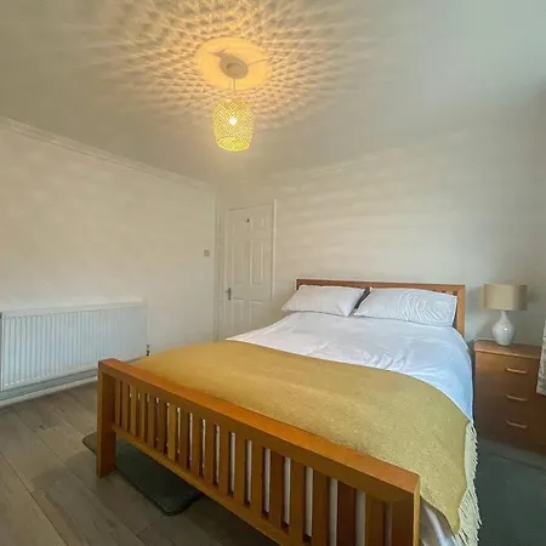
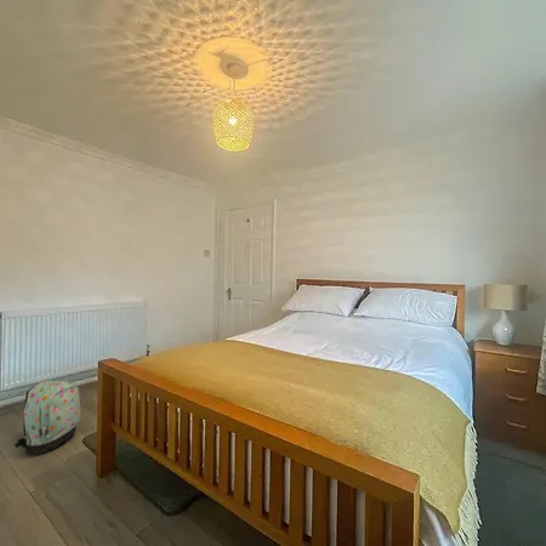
+ backpack [13,379,83,456]
